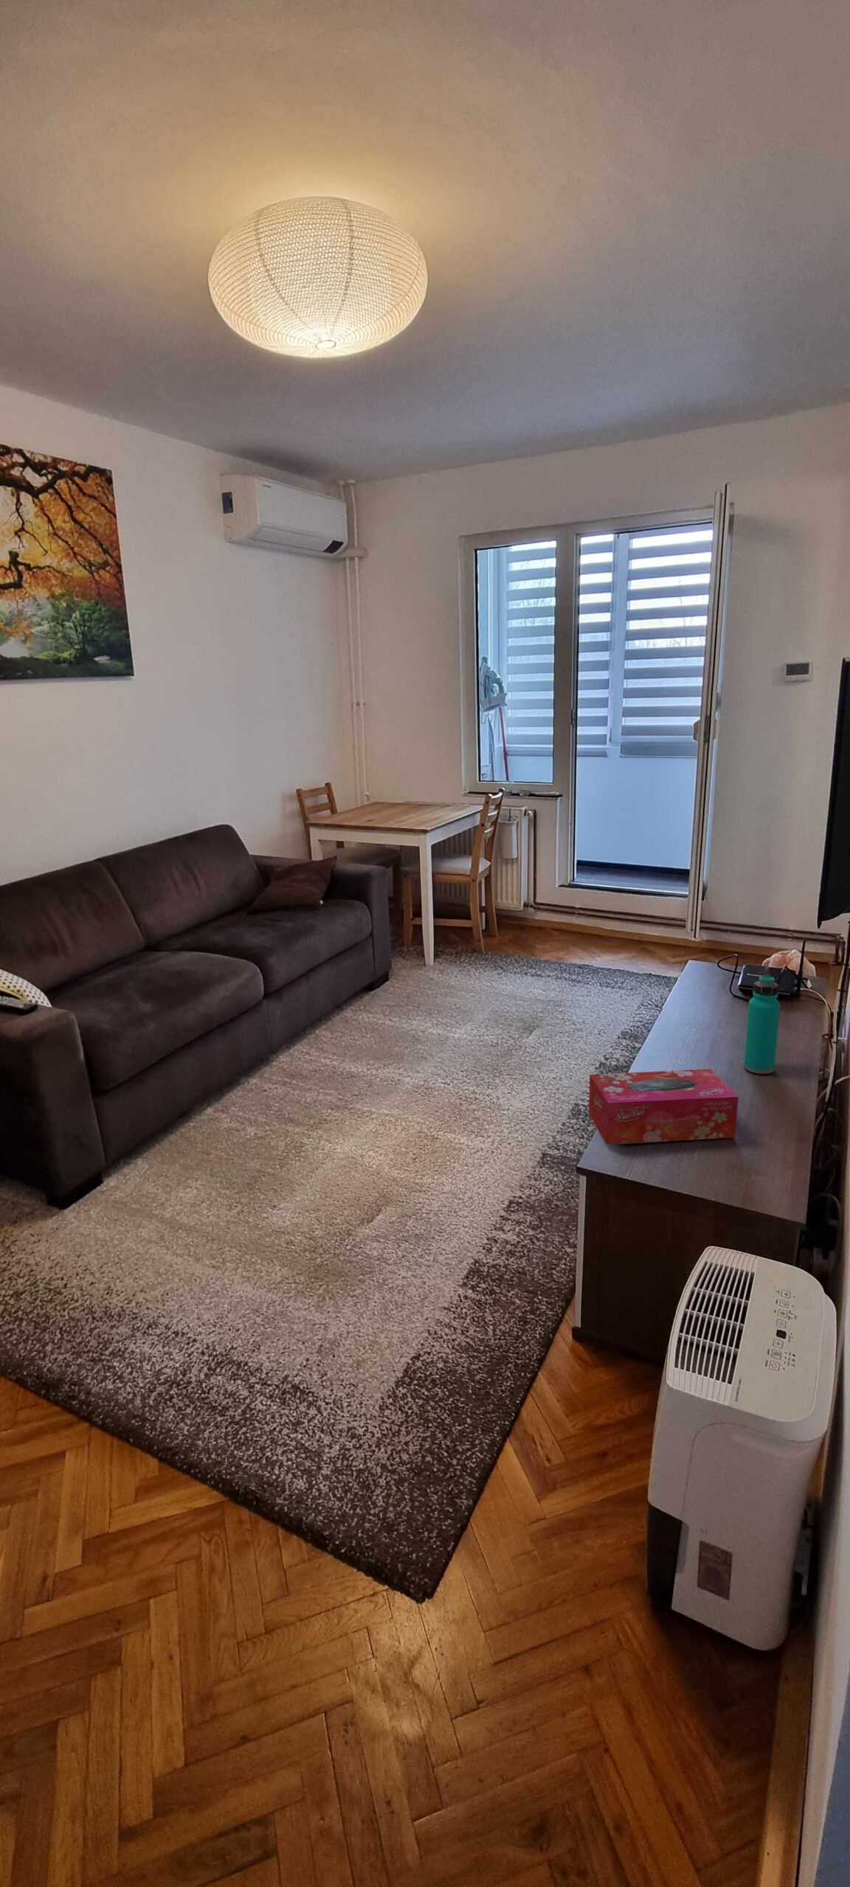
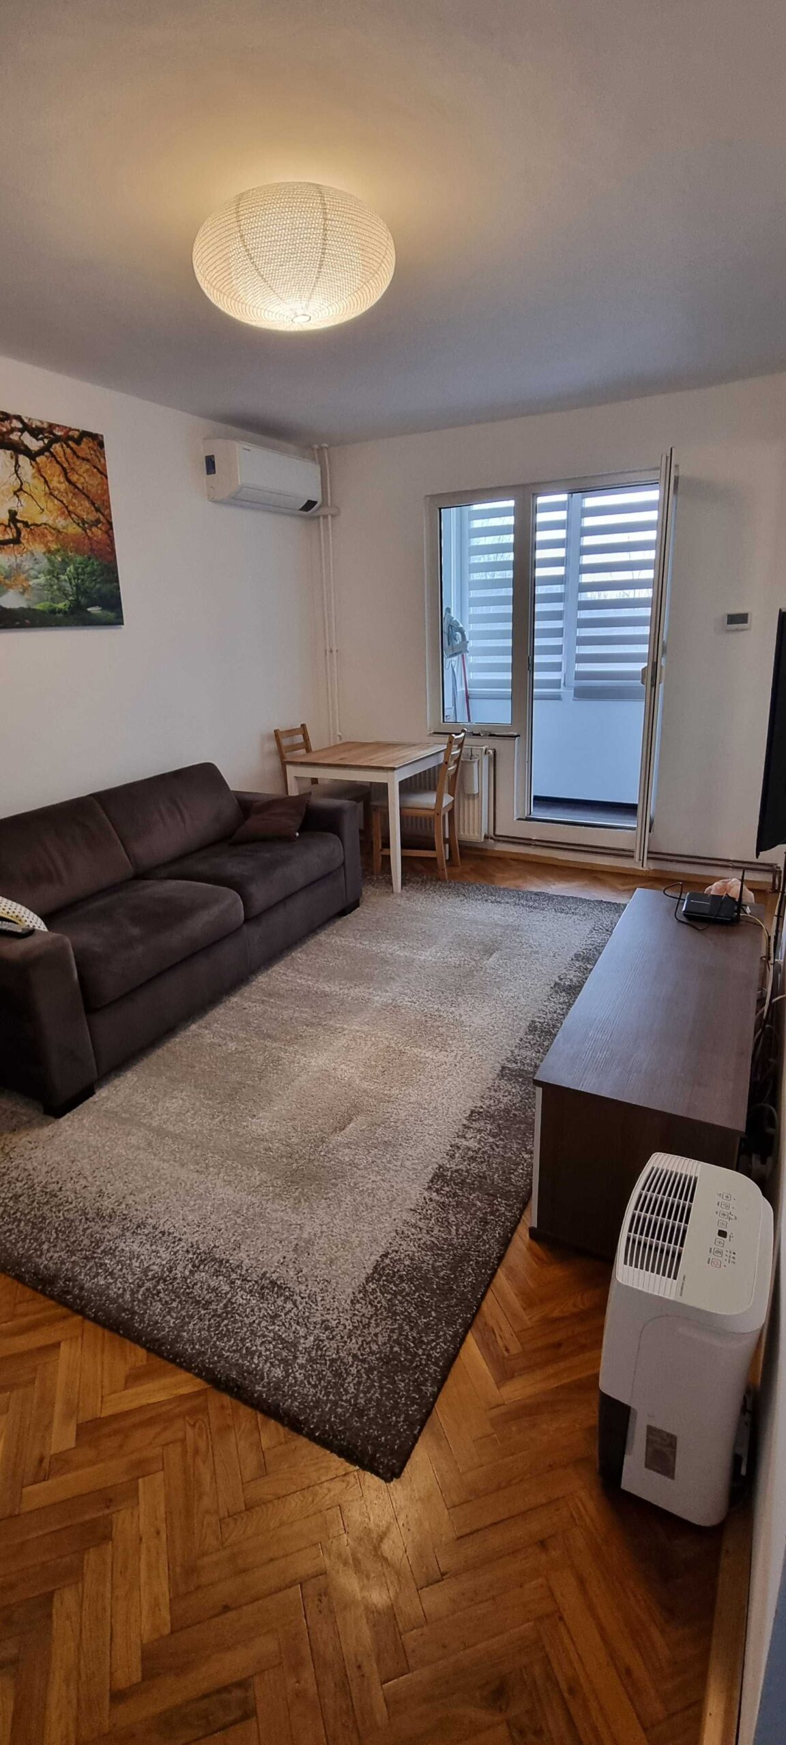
- water bottle [743,975,780,1075]
- tissue box [588,1069,739,1146]
